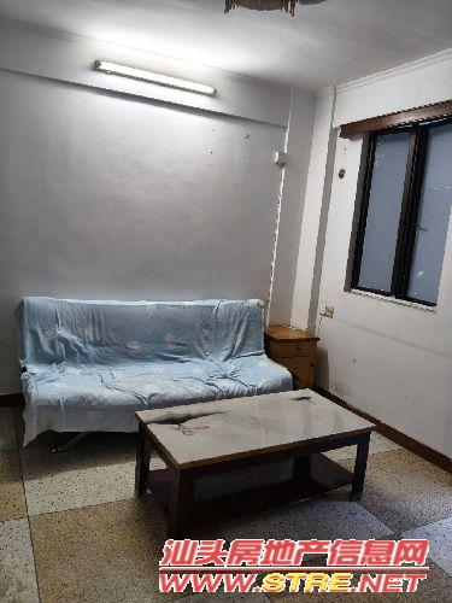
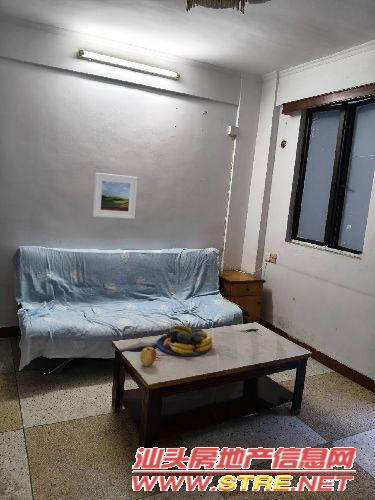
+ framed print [92,172,138,220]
+ apple [139,346,157,367]
+ fruit bowl [156,324,213,357]
